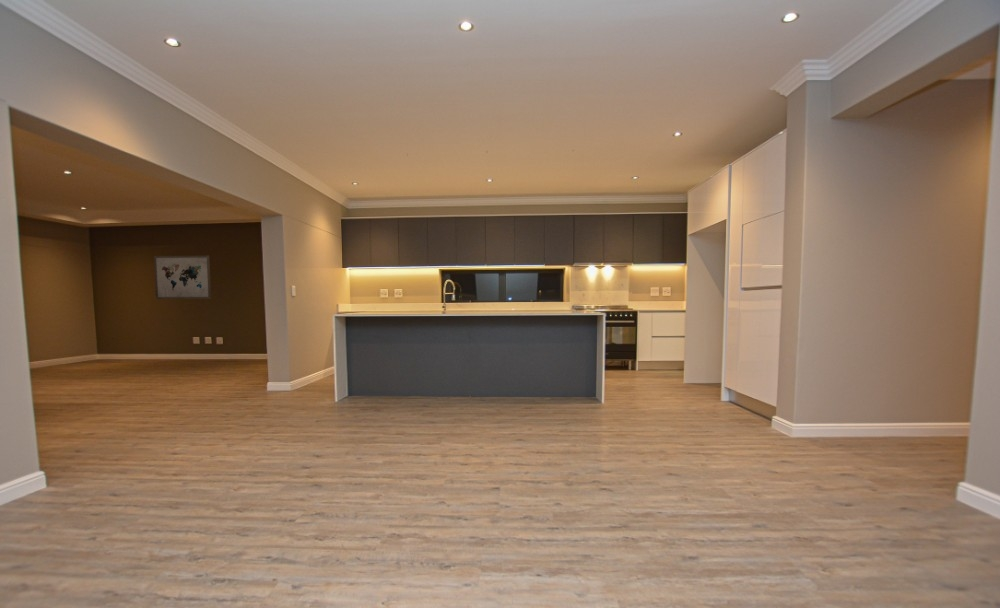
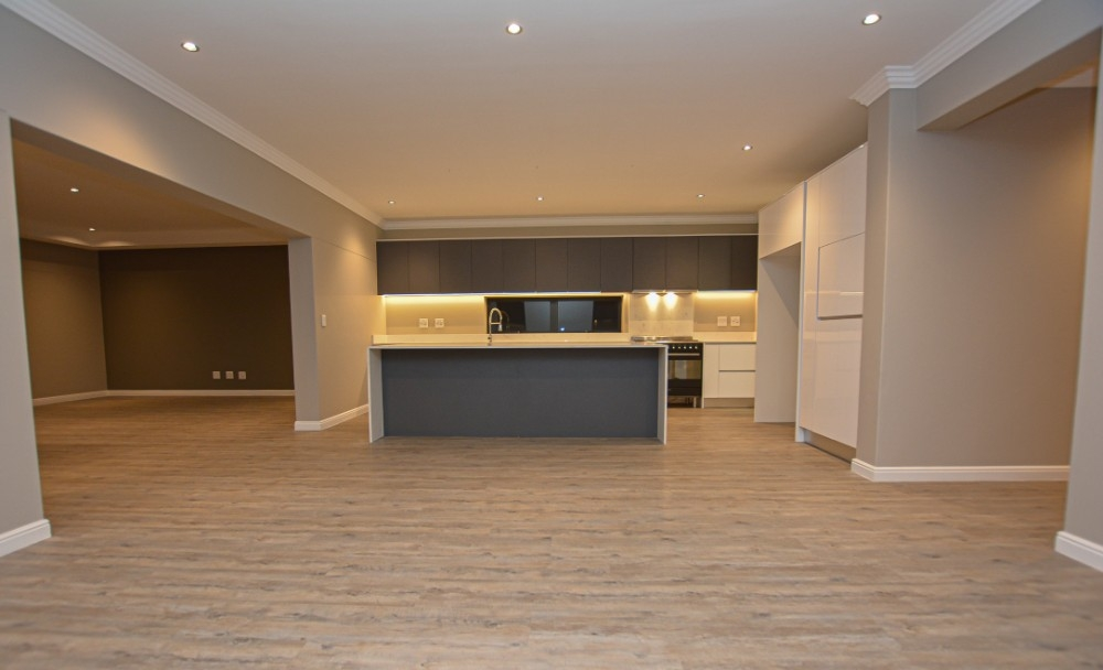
- wall art [153,255,212,300]
